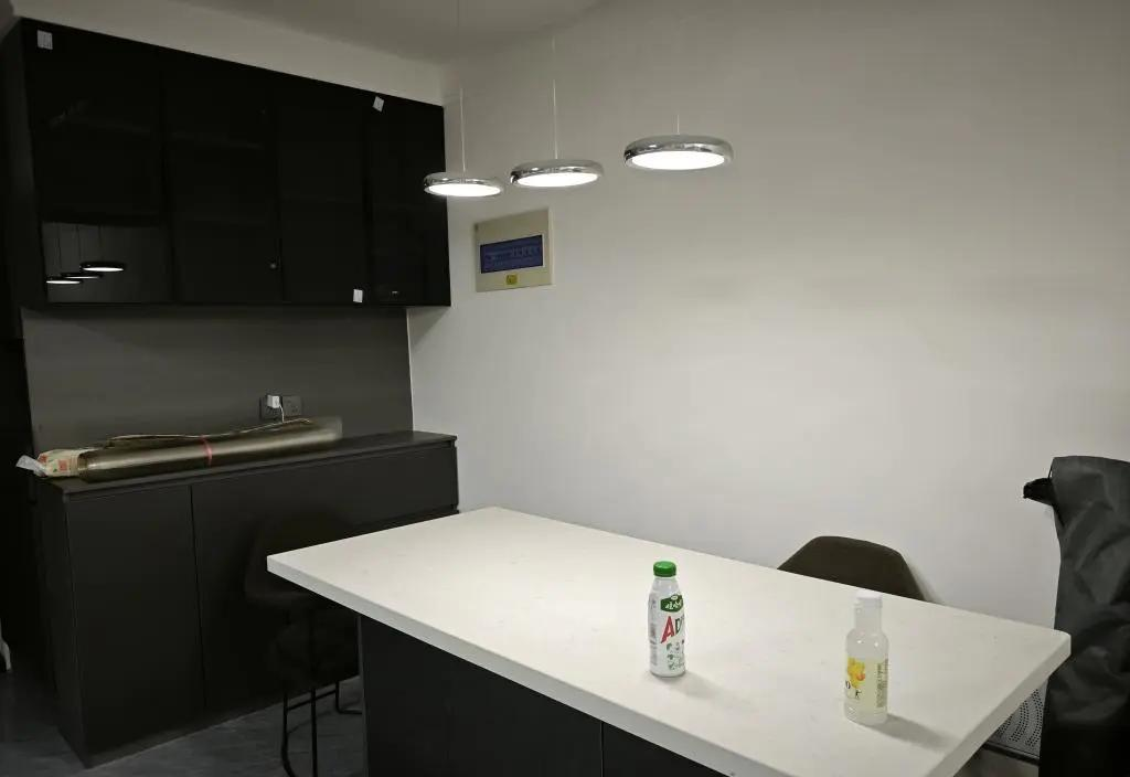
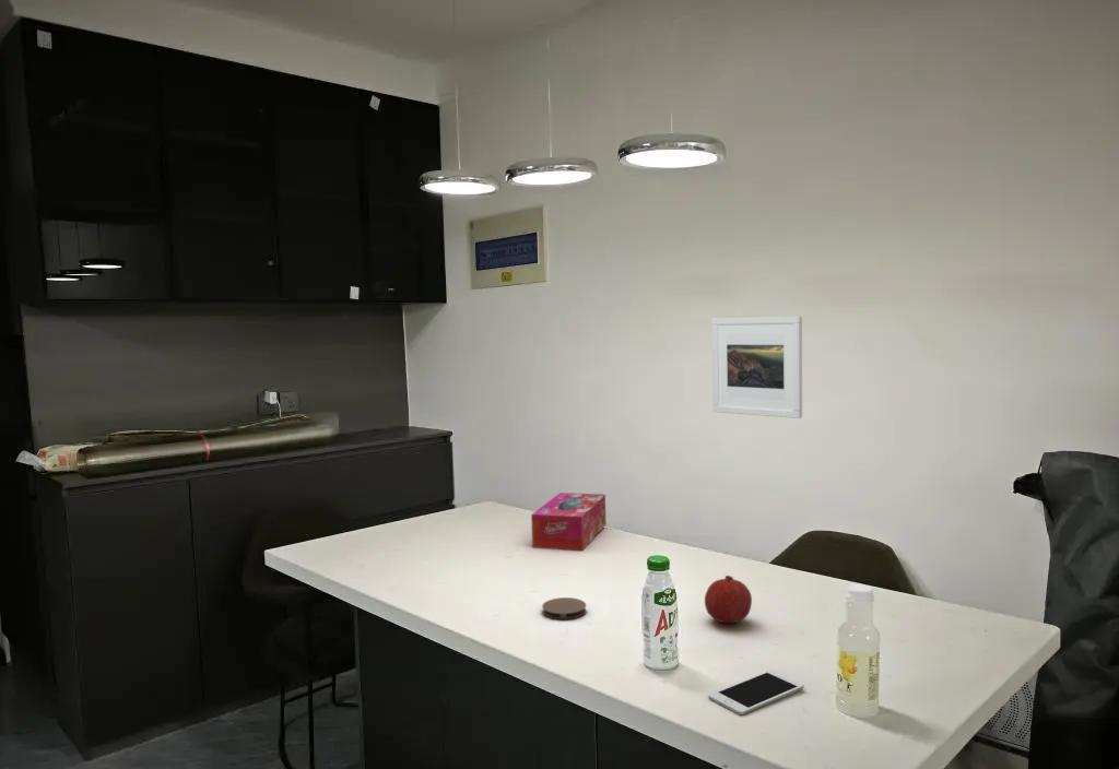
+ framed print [711,315,803,419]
+ tissue box [530,492,608,552]
+ cell phone [707,670,805,717]
+ coaster [541,596,588,620]
+ fruit [704,575,753,625]
